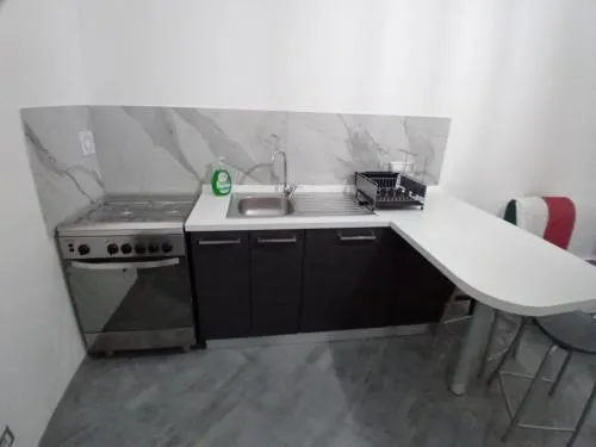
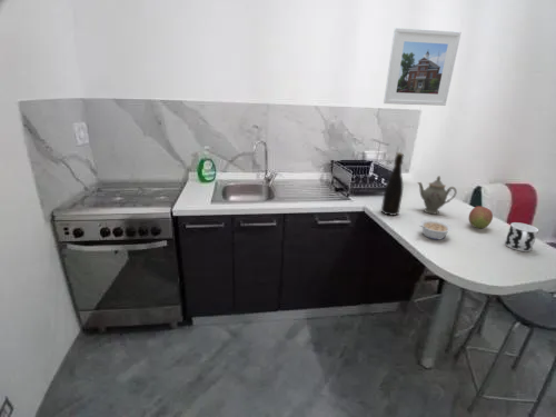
+ bottle [380,151,405,217]
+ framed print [383,27,463,107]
+ chinaware [416,175,458,215]
+ legume [419,219,453,240]
+ fruit [468,206,494,229]
+ cup [504,221,539,252]
